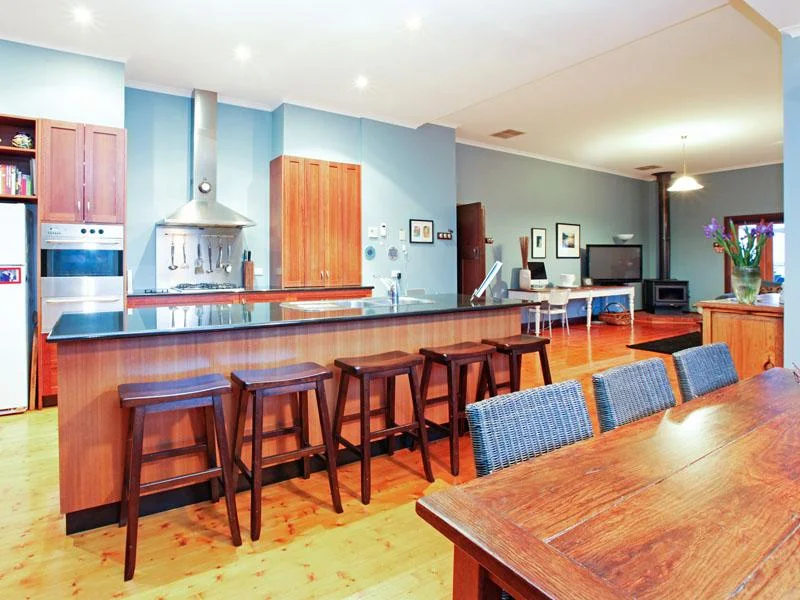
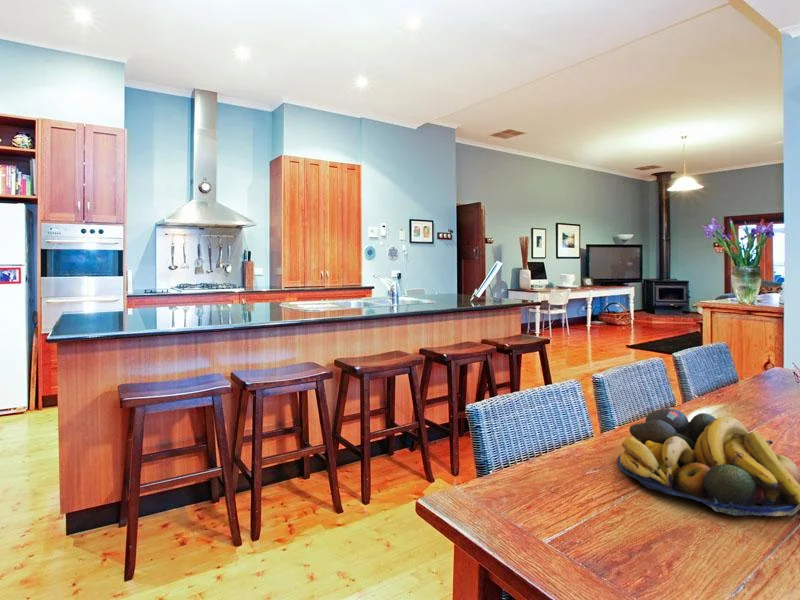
+ fruit bowl [616,408,800,517]
